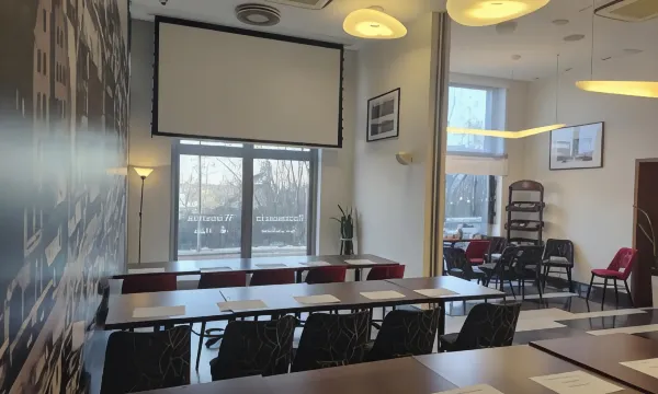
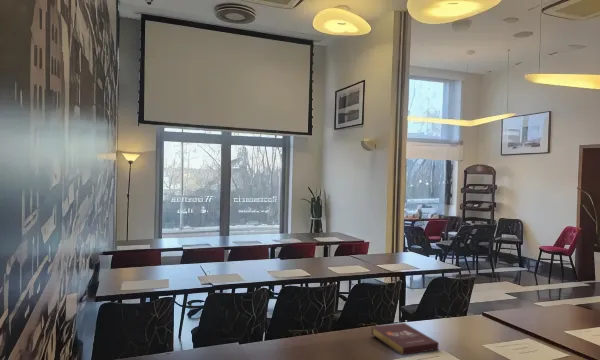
+ book [371,322,440,356]
